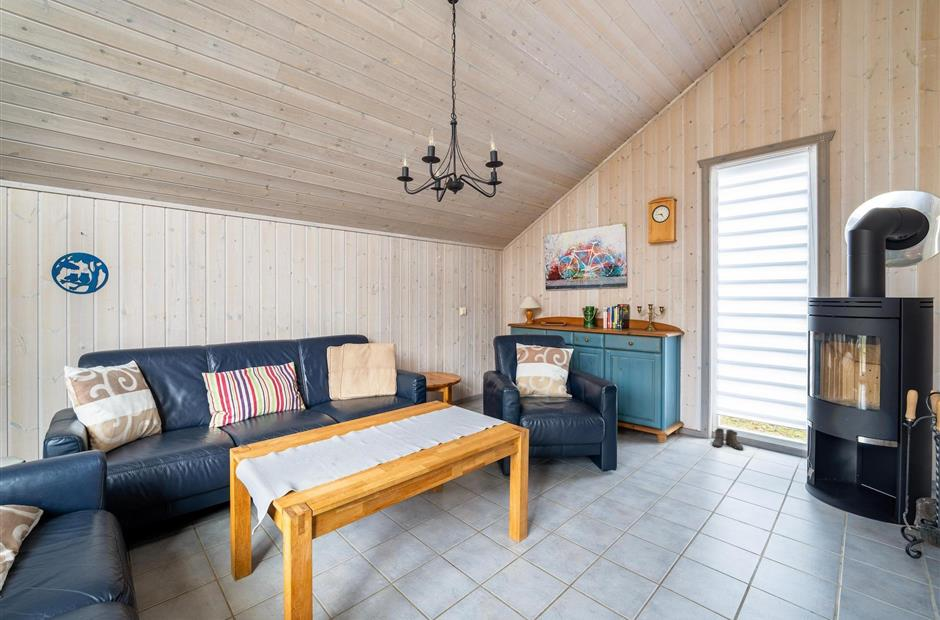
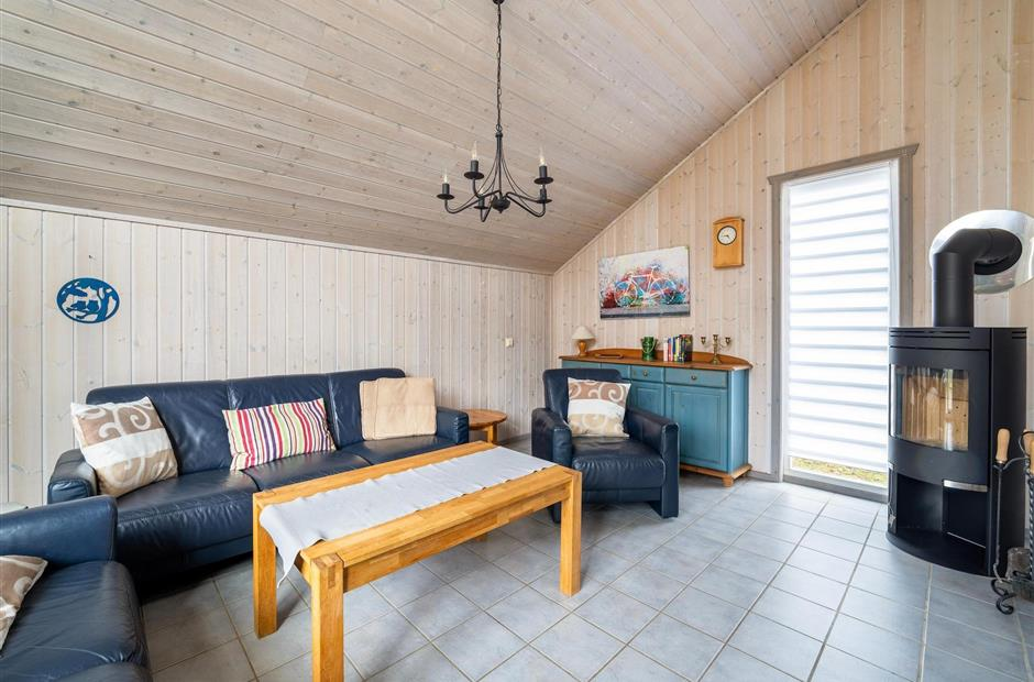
- boots [711,427,745,451]
